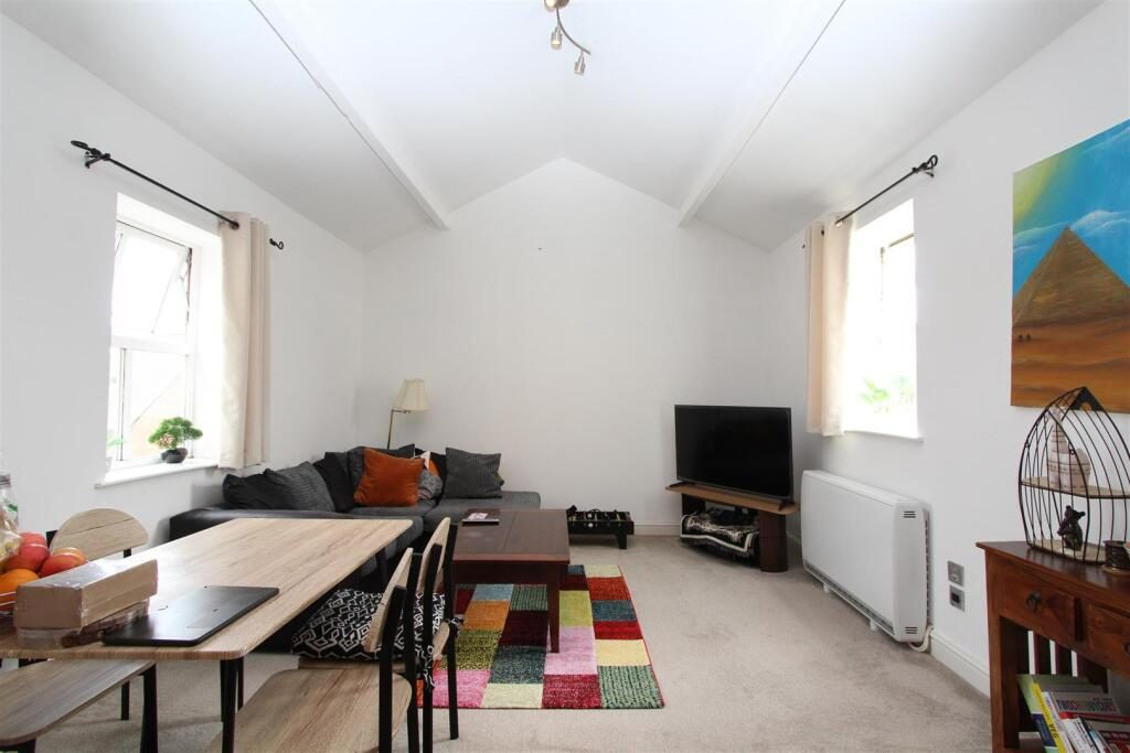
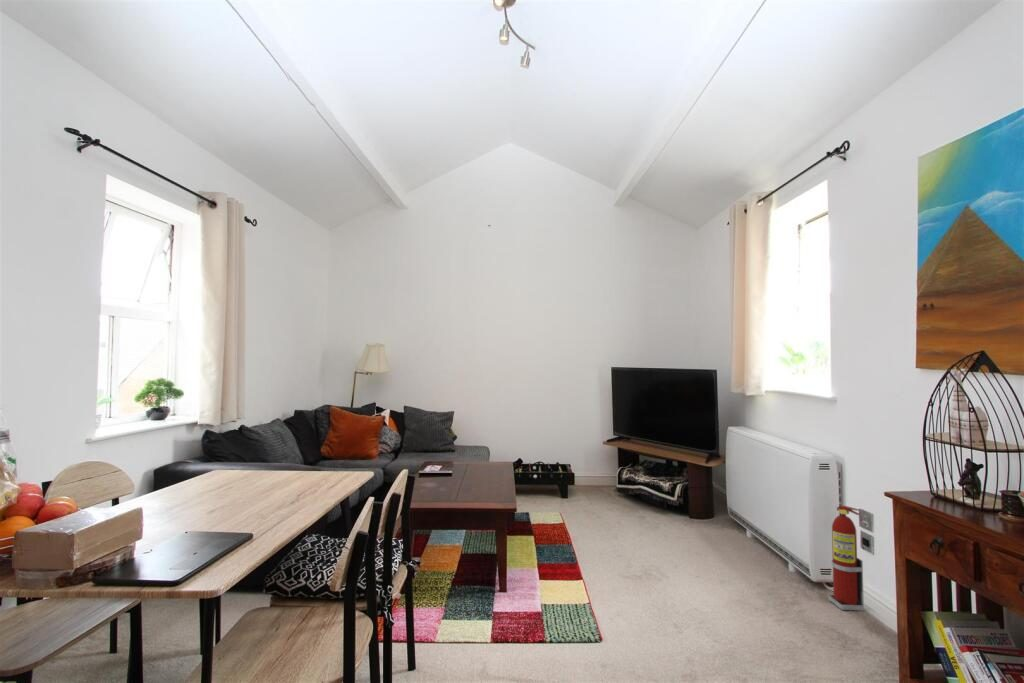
+ fire extinguisher [827,505,865,611]
